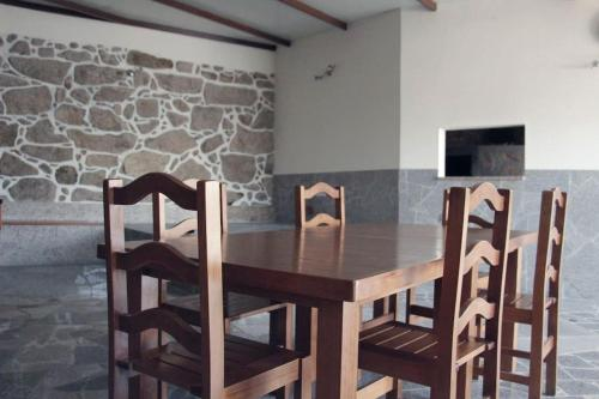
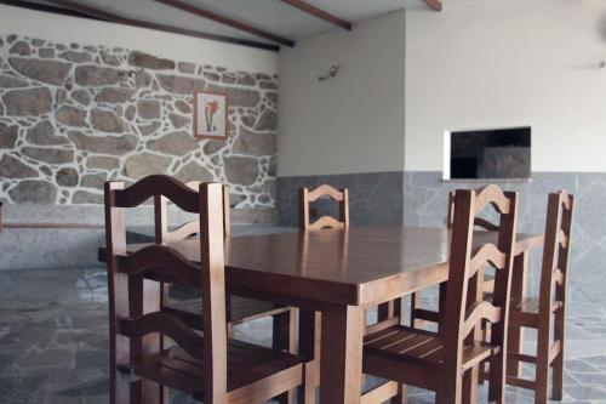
+ wall art [191,87,229,141]
